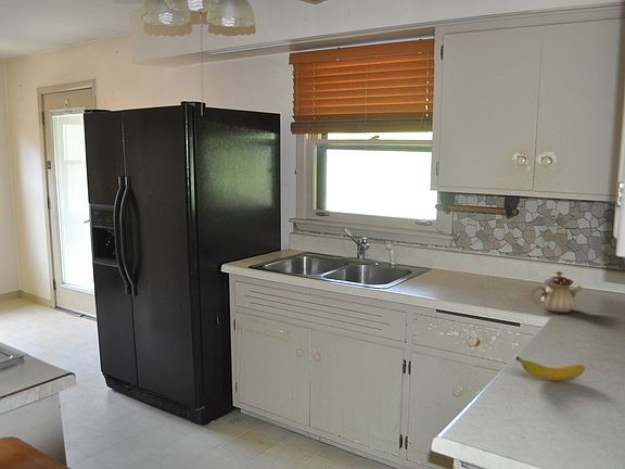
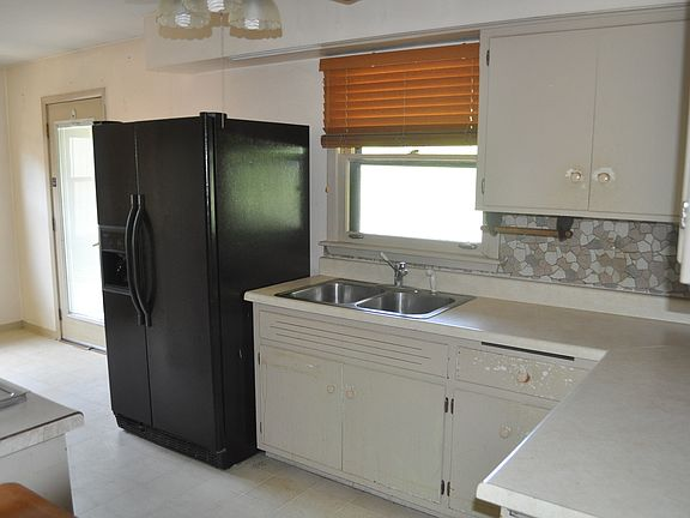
- banana [514,355,586,381]
- teapot [530,270,583,314]
